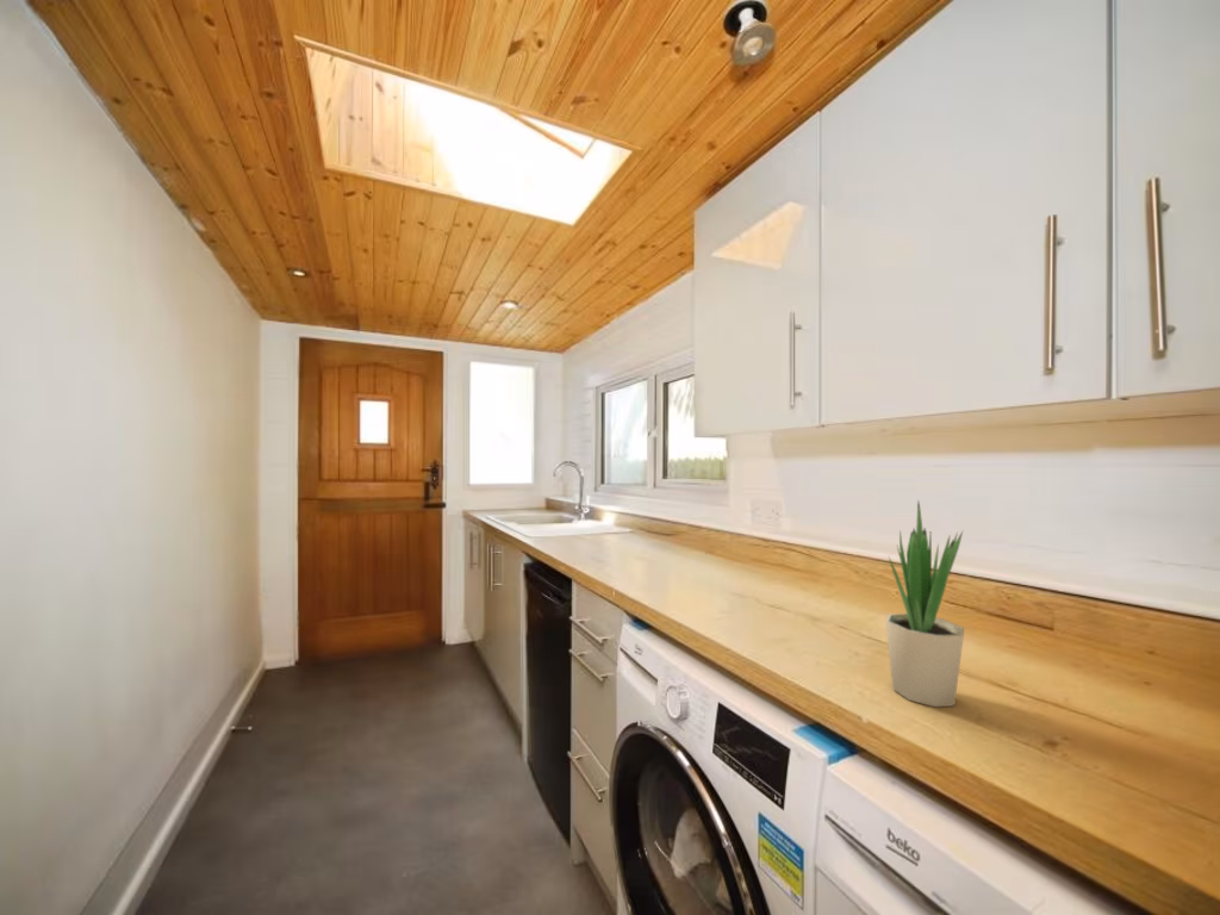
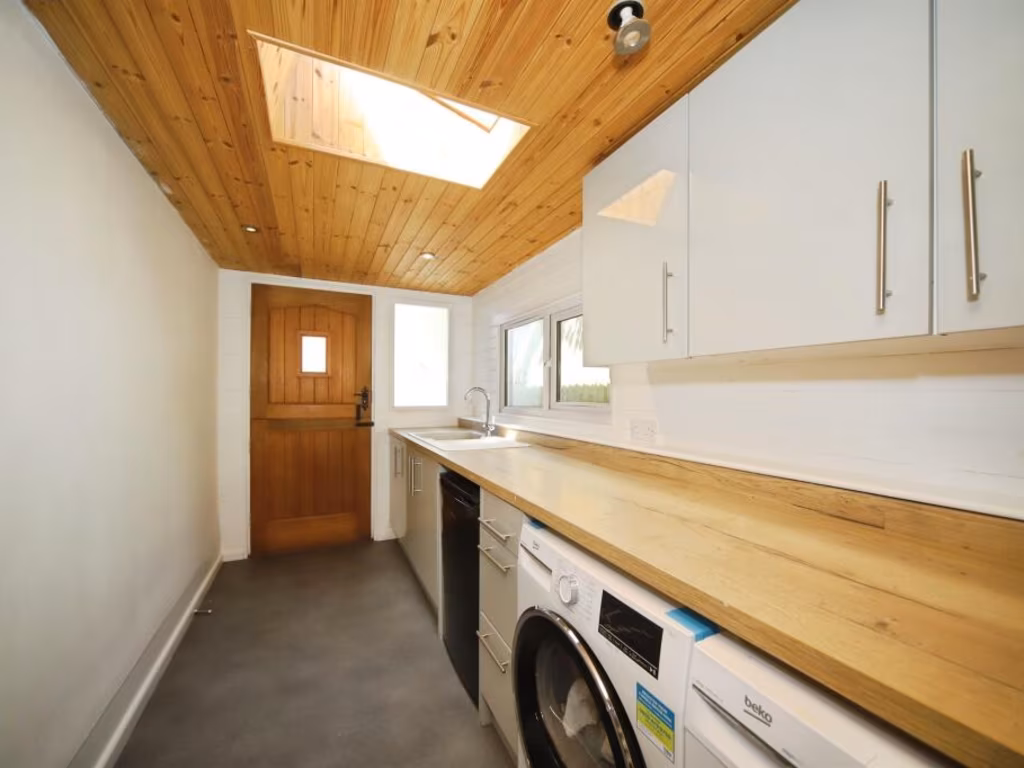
- potted plant [884,500,965,708]
